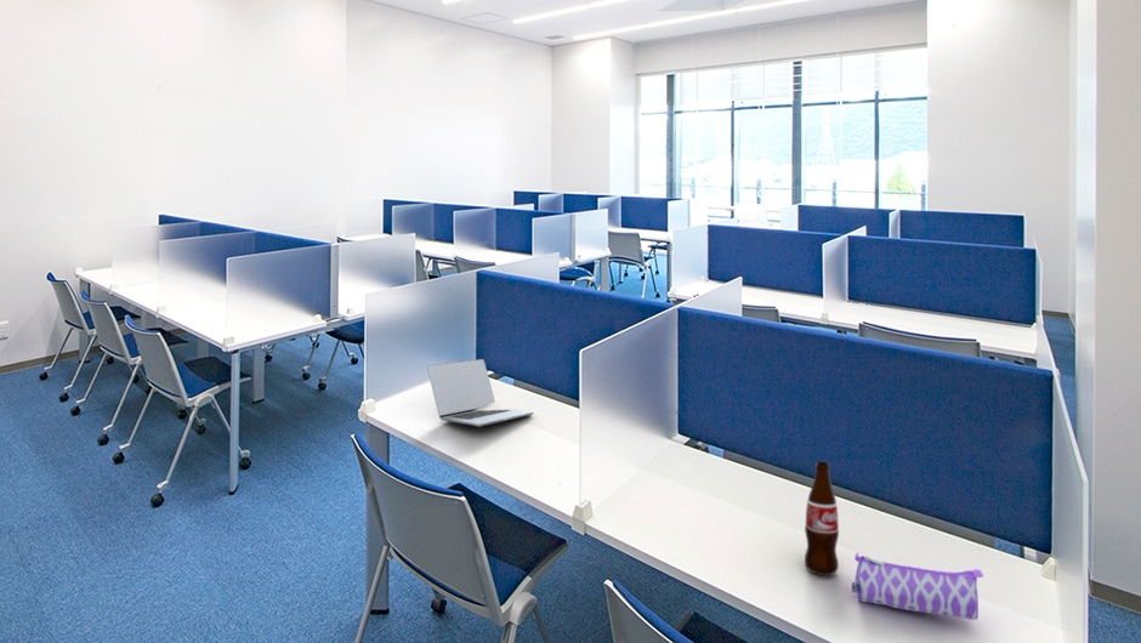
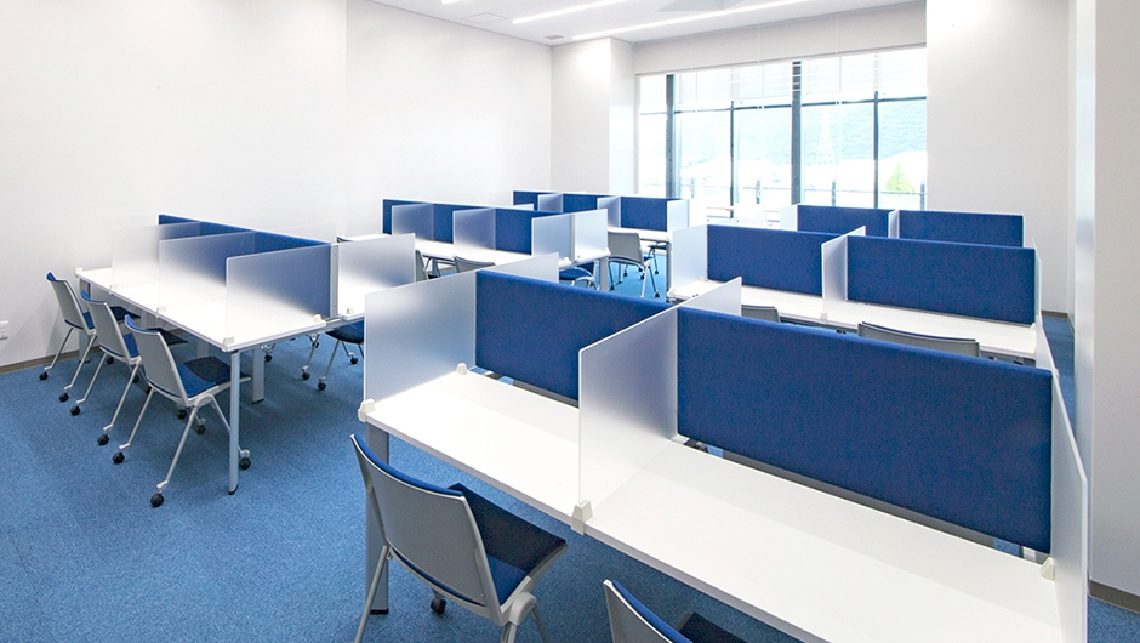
- laptop [426,358,535,428]
- bottle [804,461,840,576]
- pencil case [851,551,984,621]
